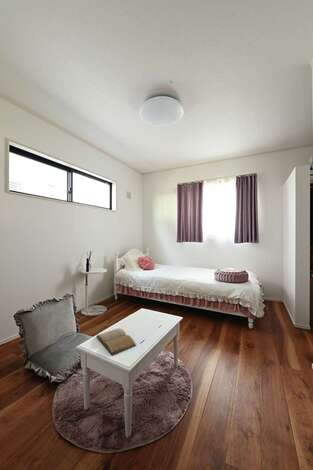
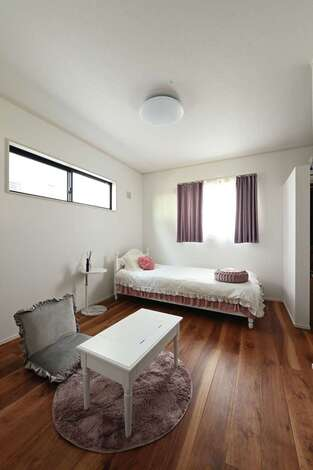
- book [95,327,137,356]
